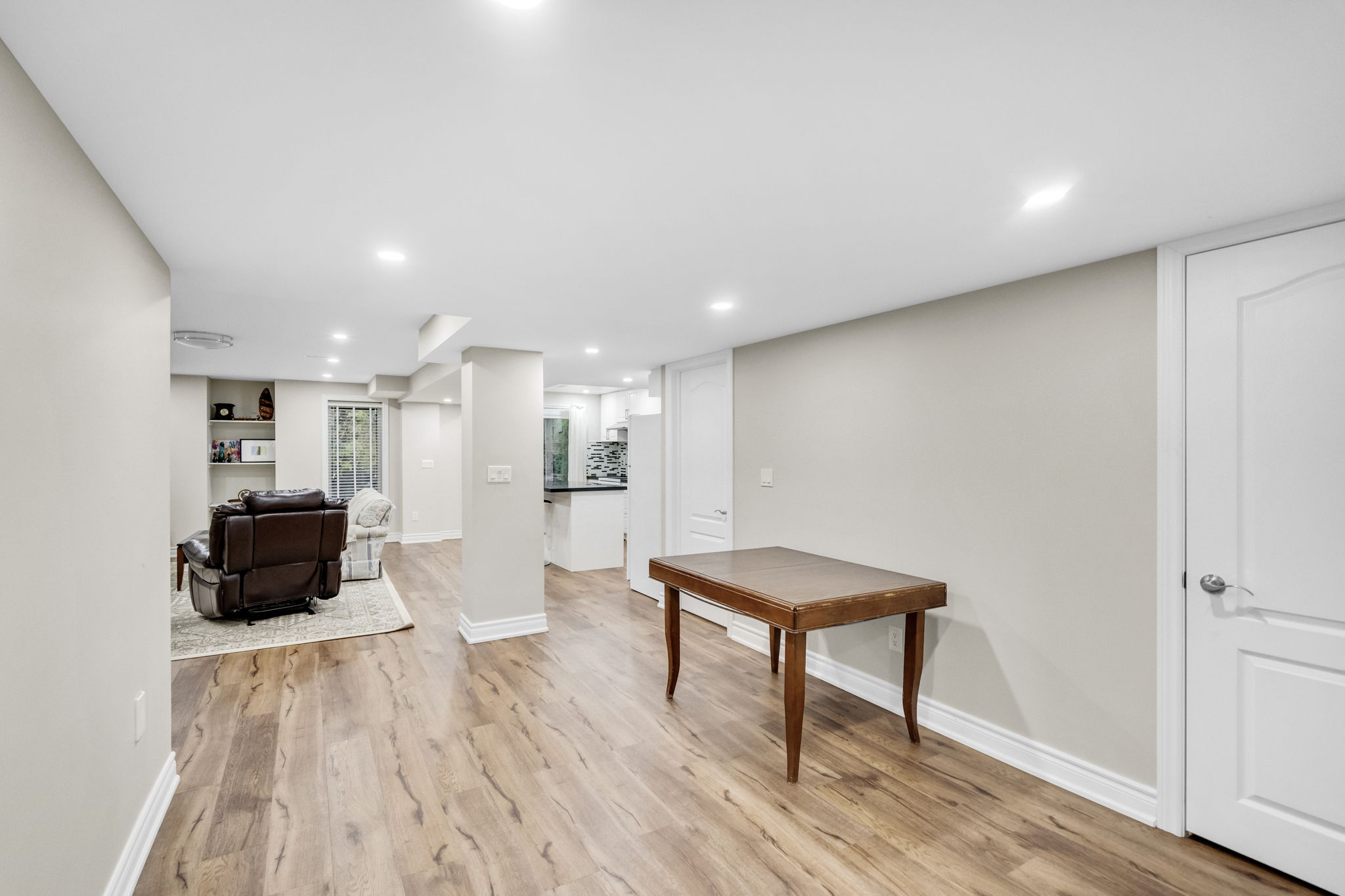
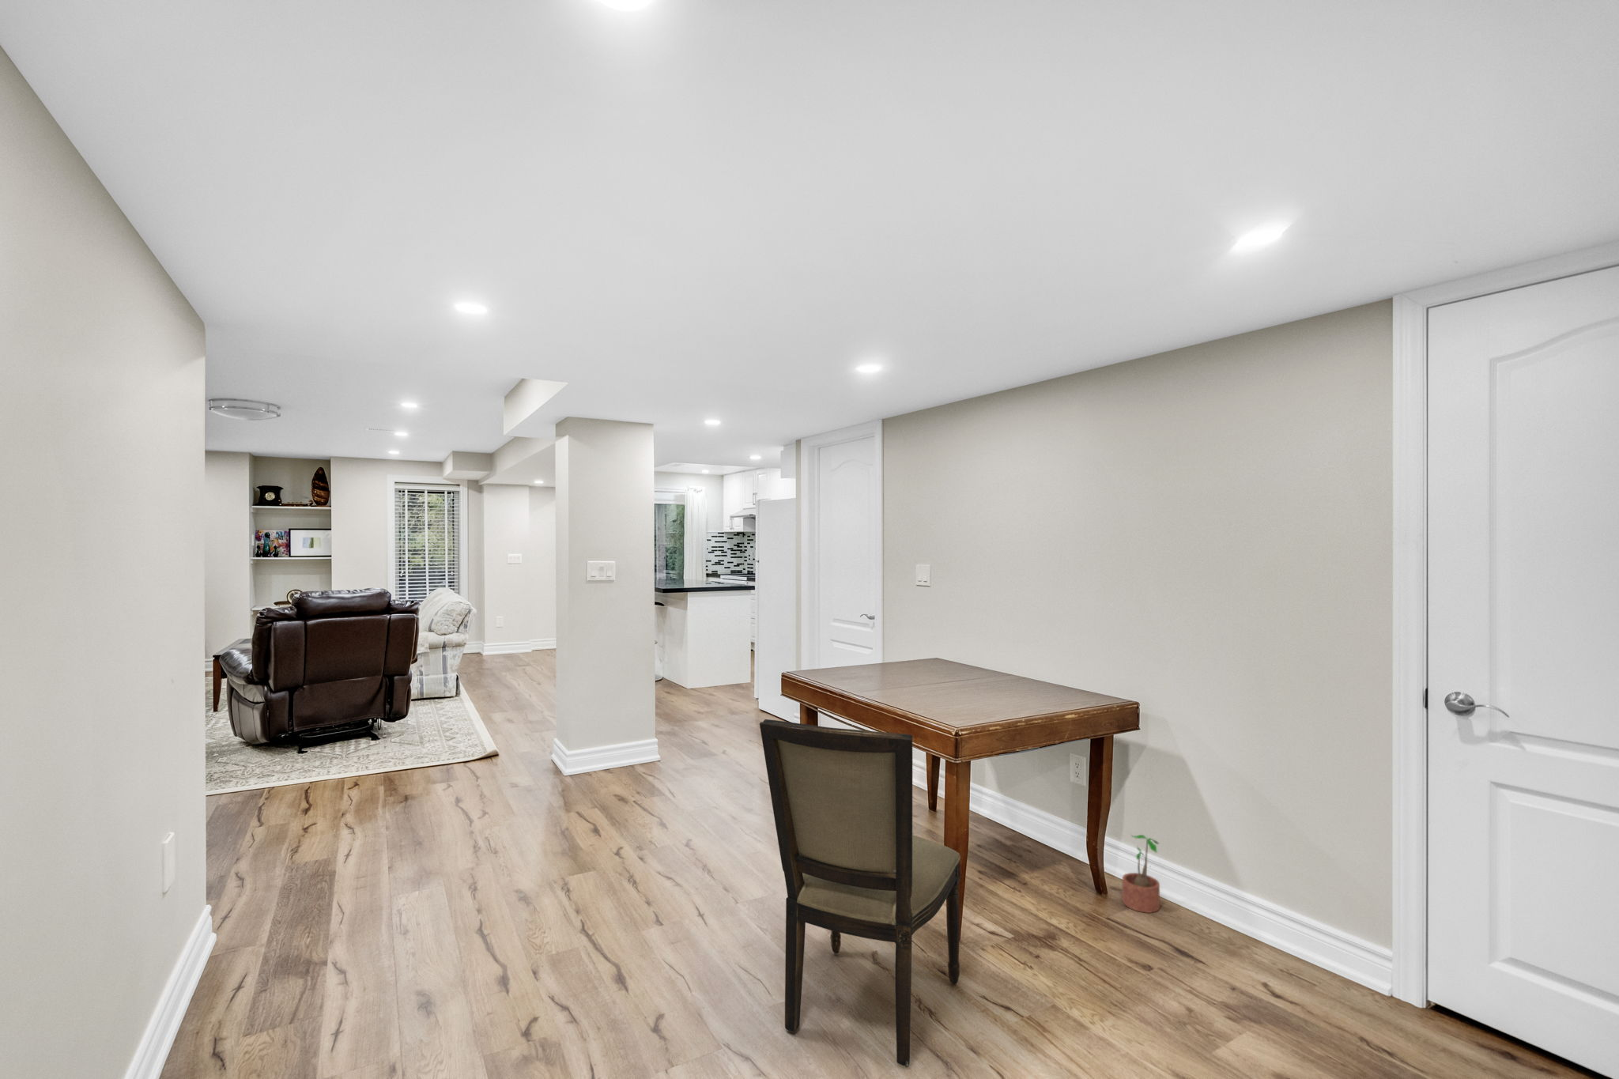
+ potted plant [1122,833,1160,914]
+ dining chair [758,719,962,1068]
